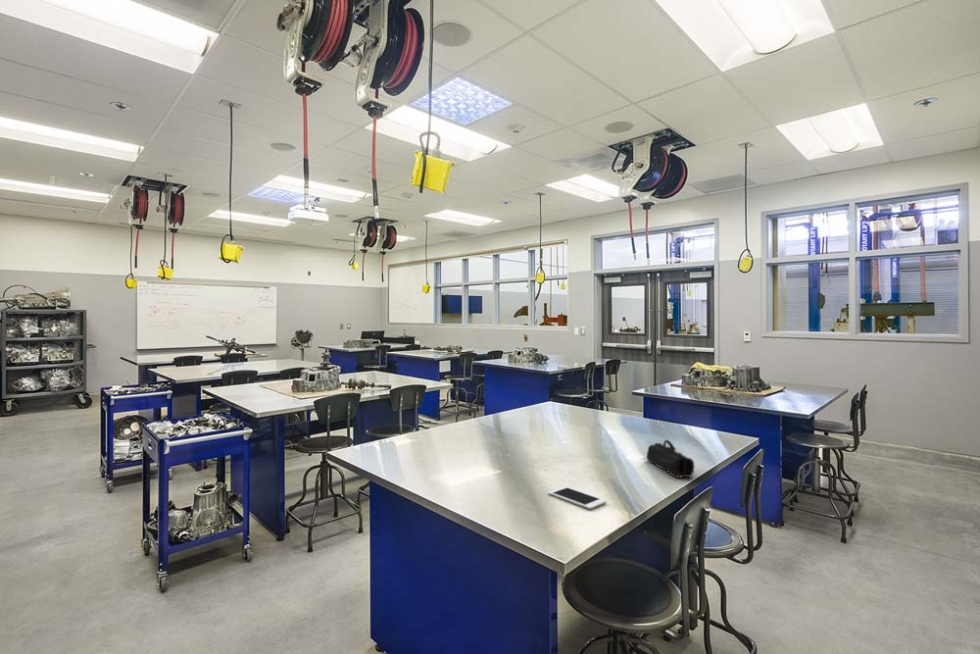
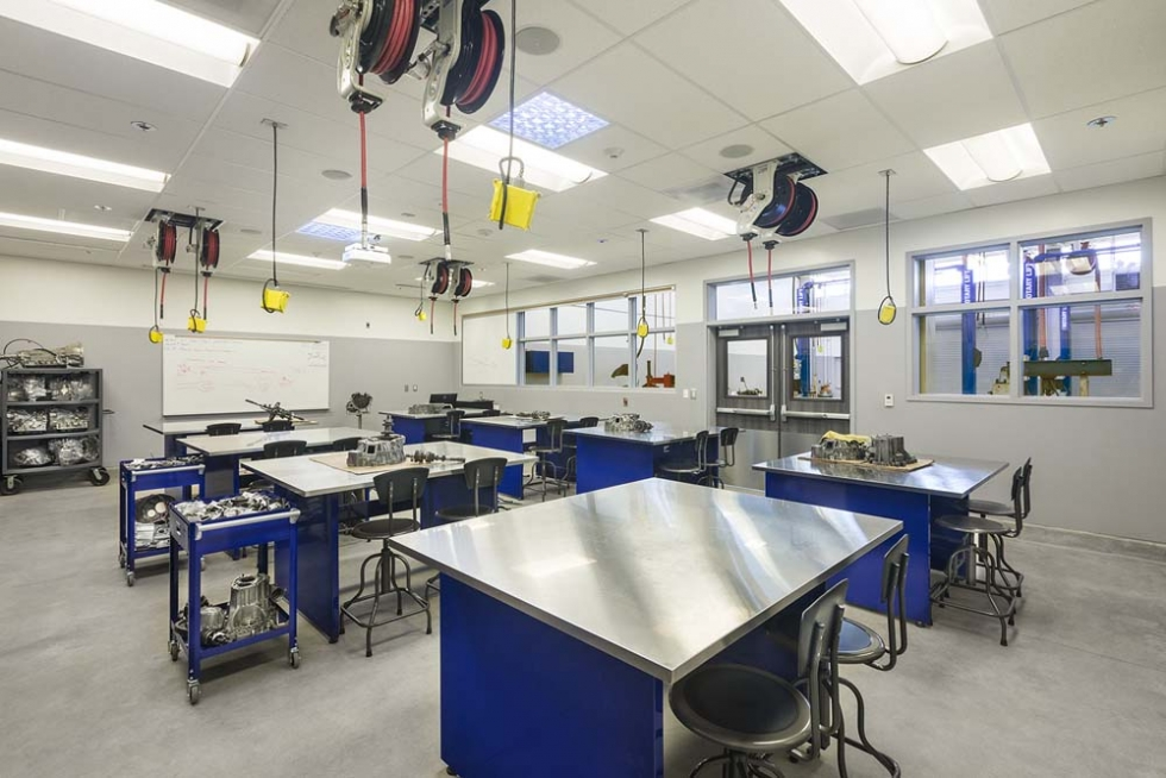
- pencil case [646,439,695,478]
- cell phone [547,485,607,510]
